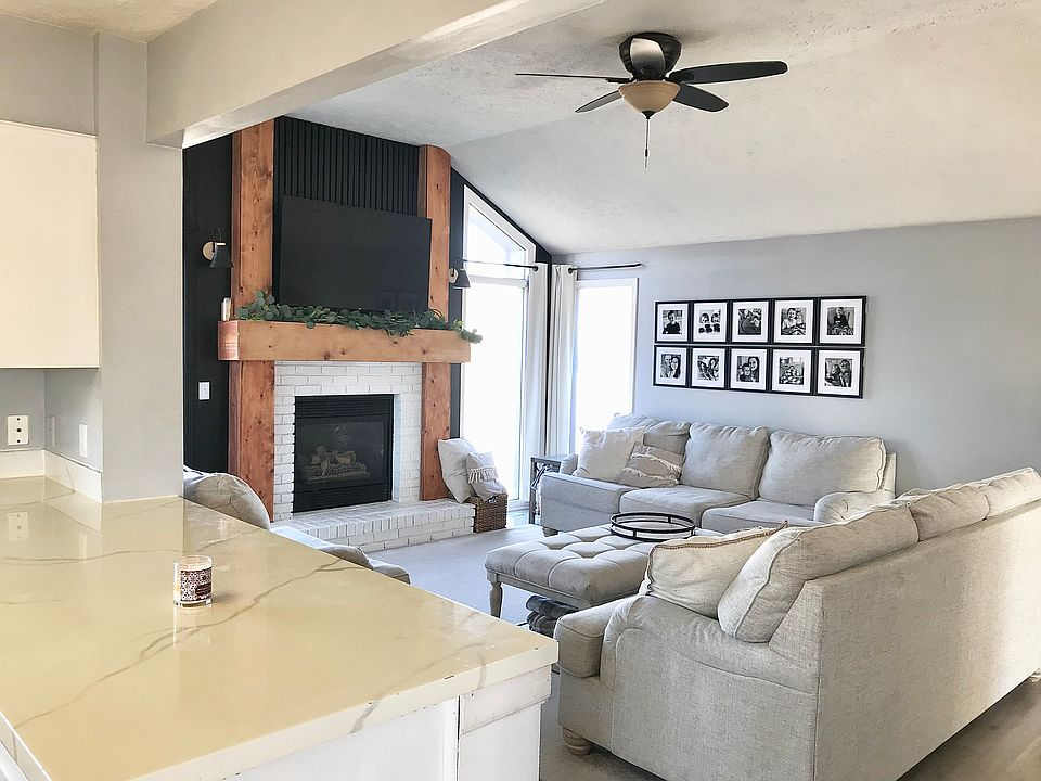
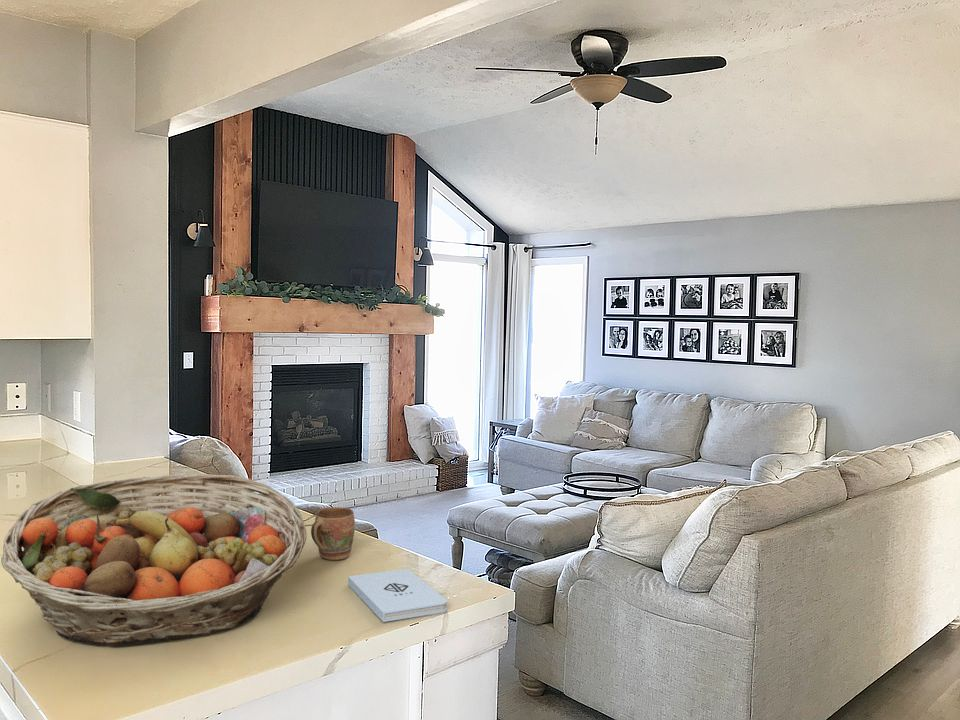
+ fruit basket [0,473,307,647]
+ mug [310,506,356,561]
+ notepad [347,568,448,623]
